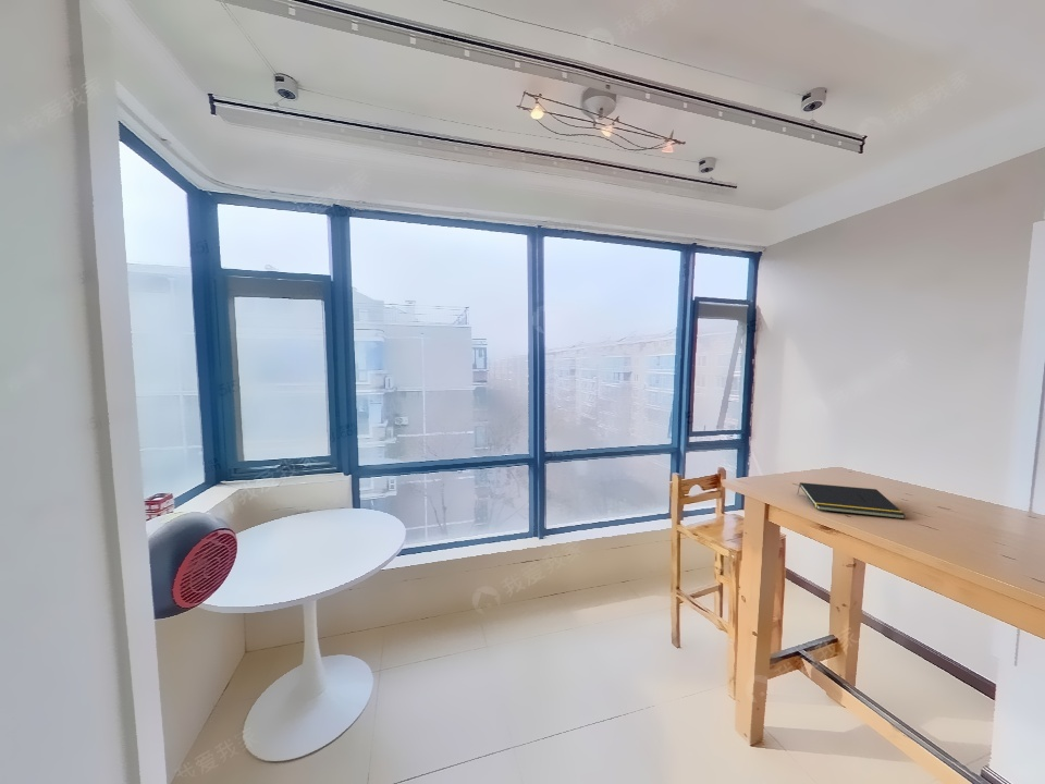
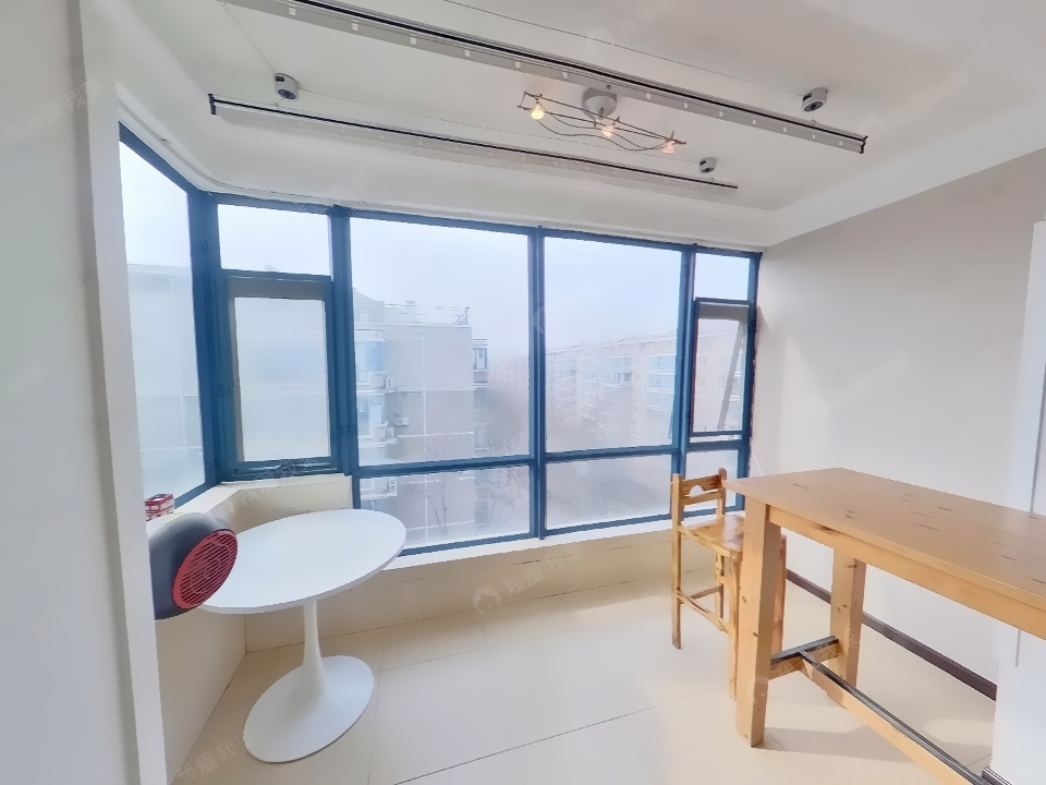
- notepad [796,481,907,519]
